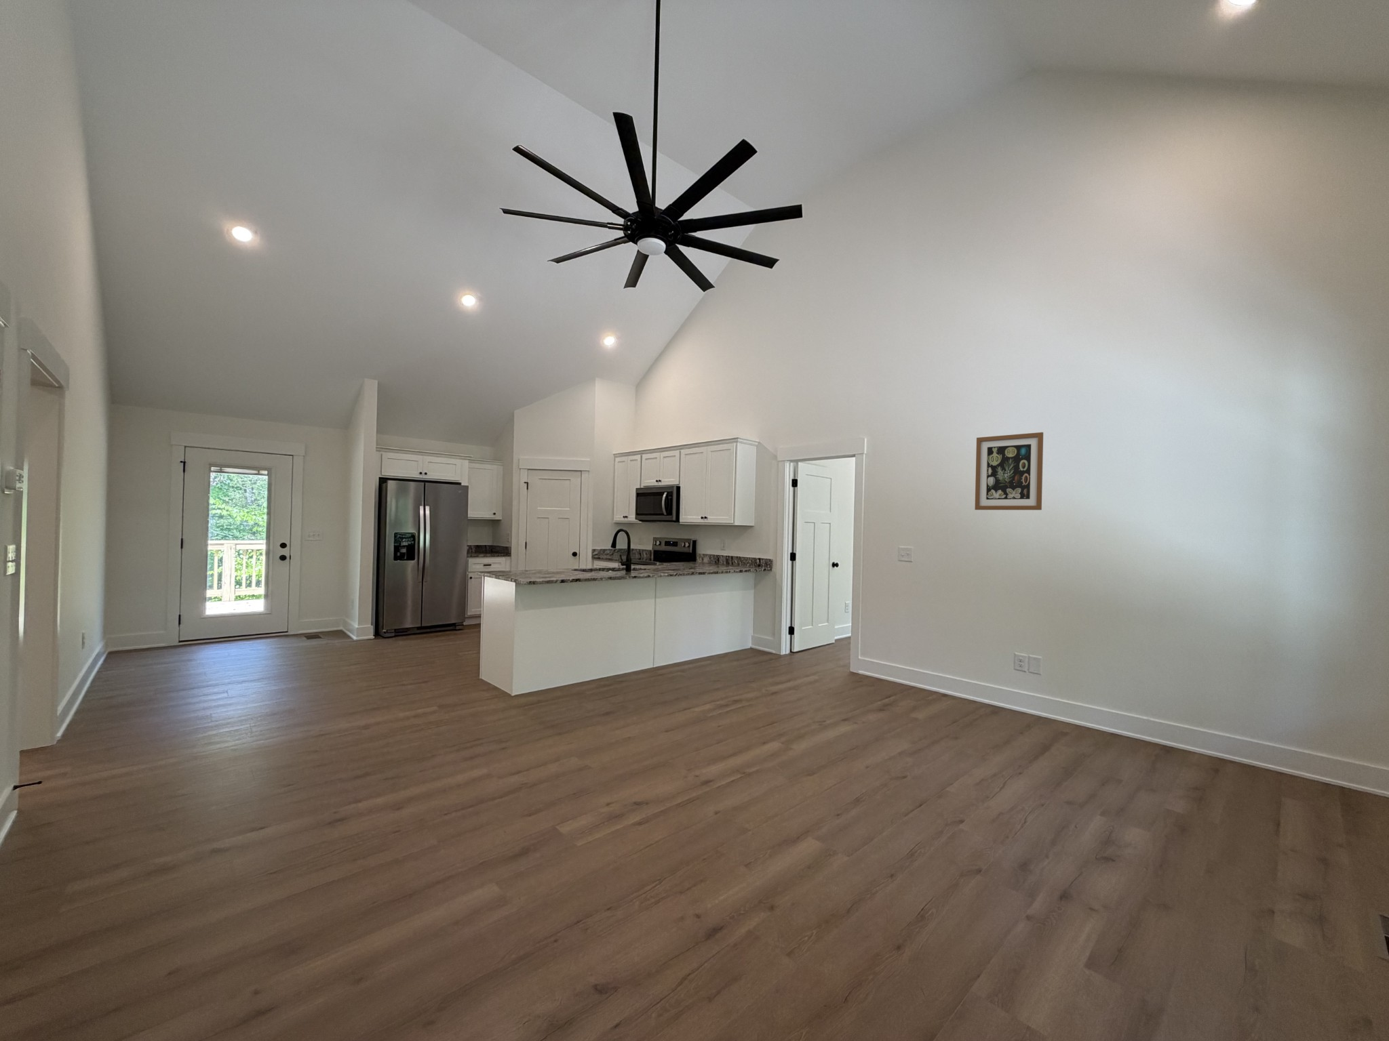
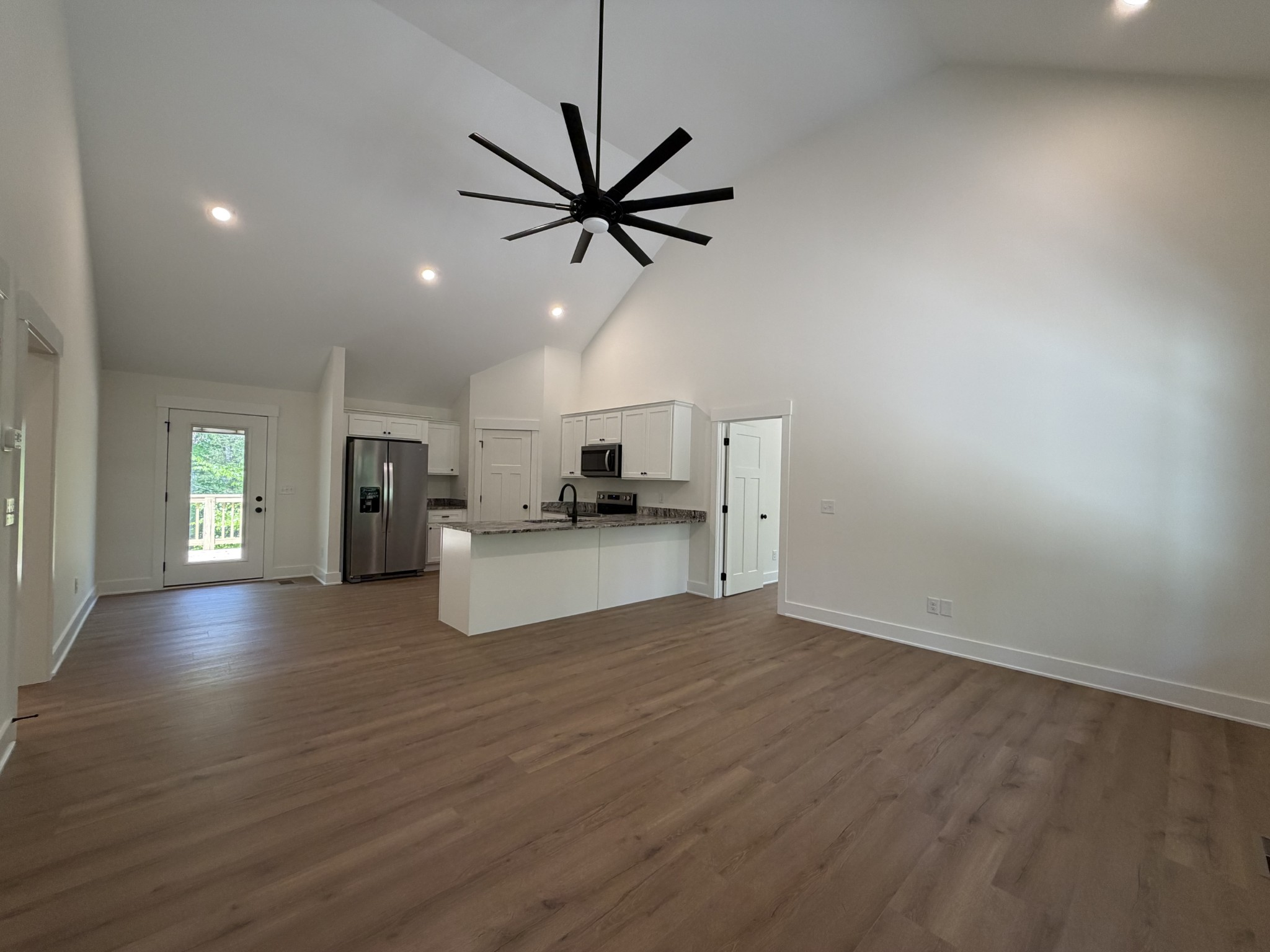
- wall art [973,432,1043,511]
